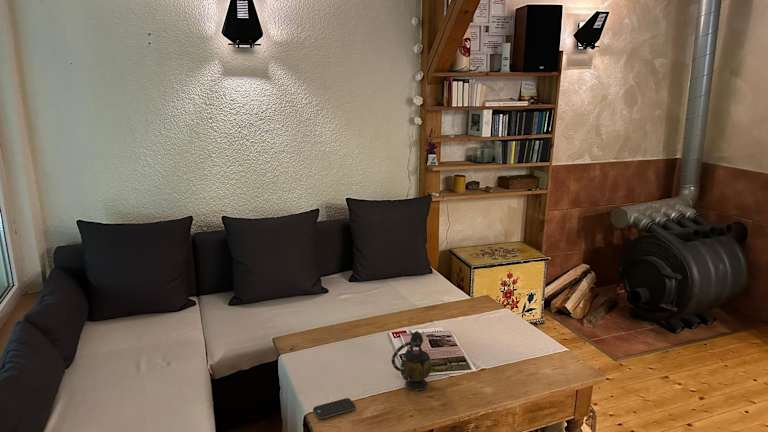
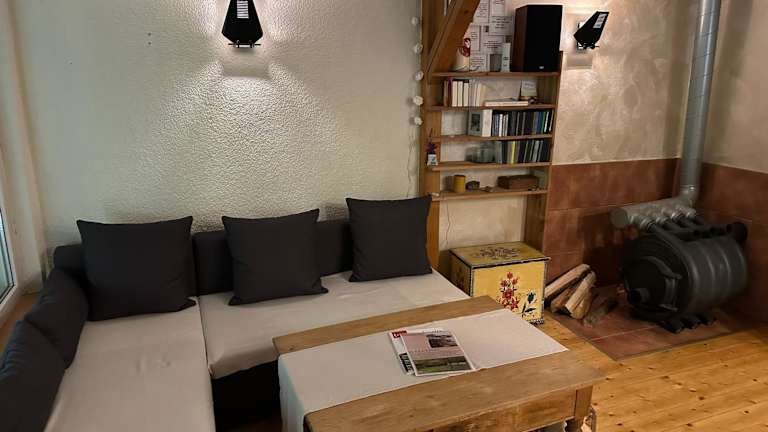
- smartphone [312,397,357,420]
- teapot [391,330,454,392]
